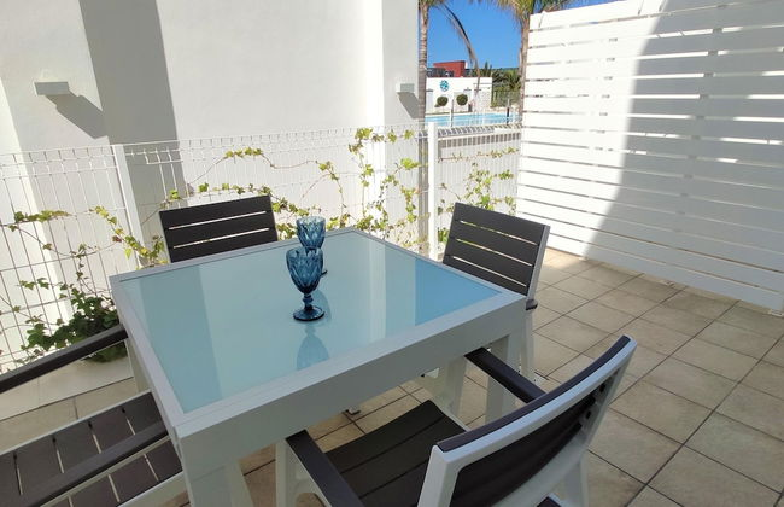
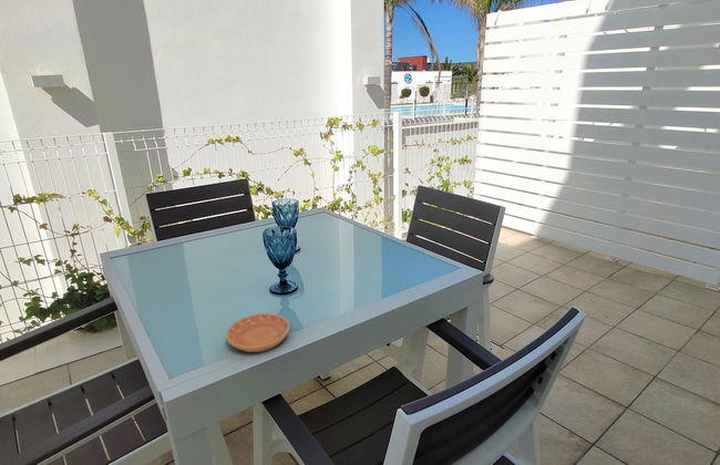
+ saucer [225,312,290,353]
